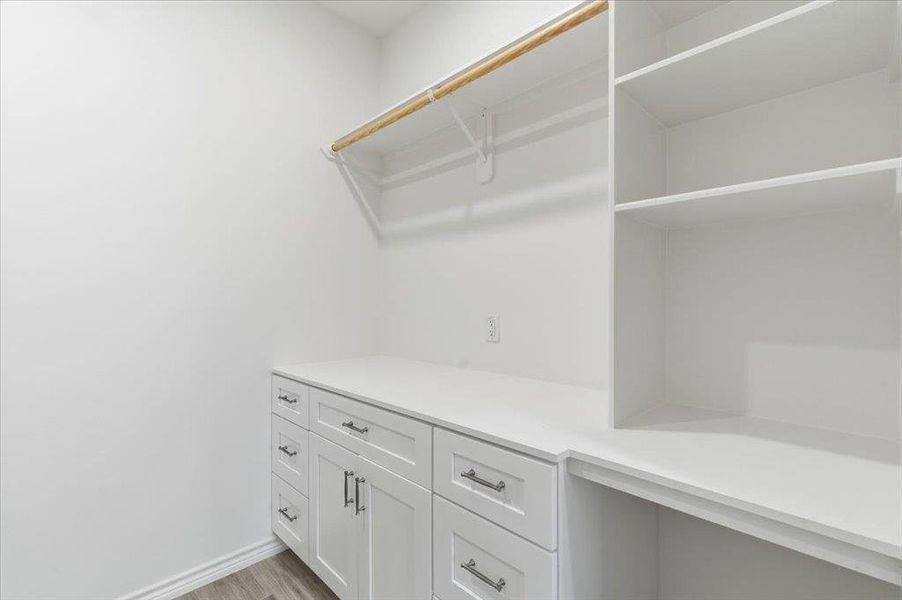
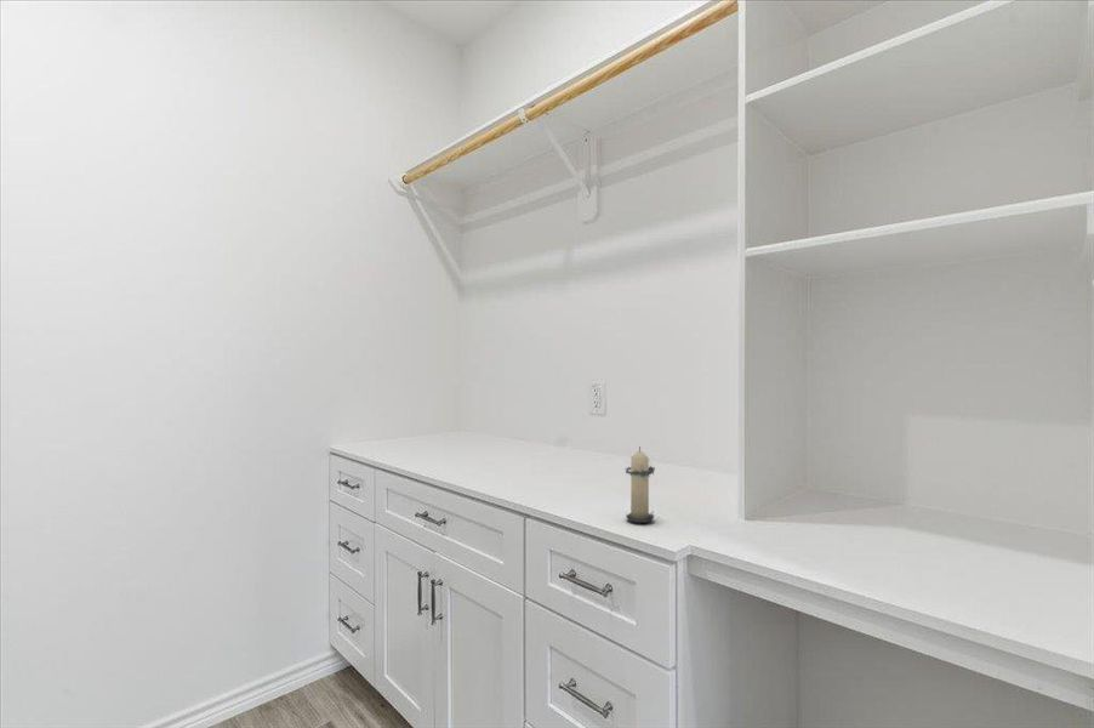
+ candle [623,445,657,524]
